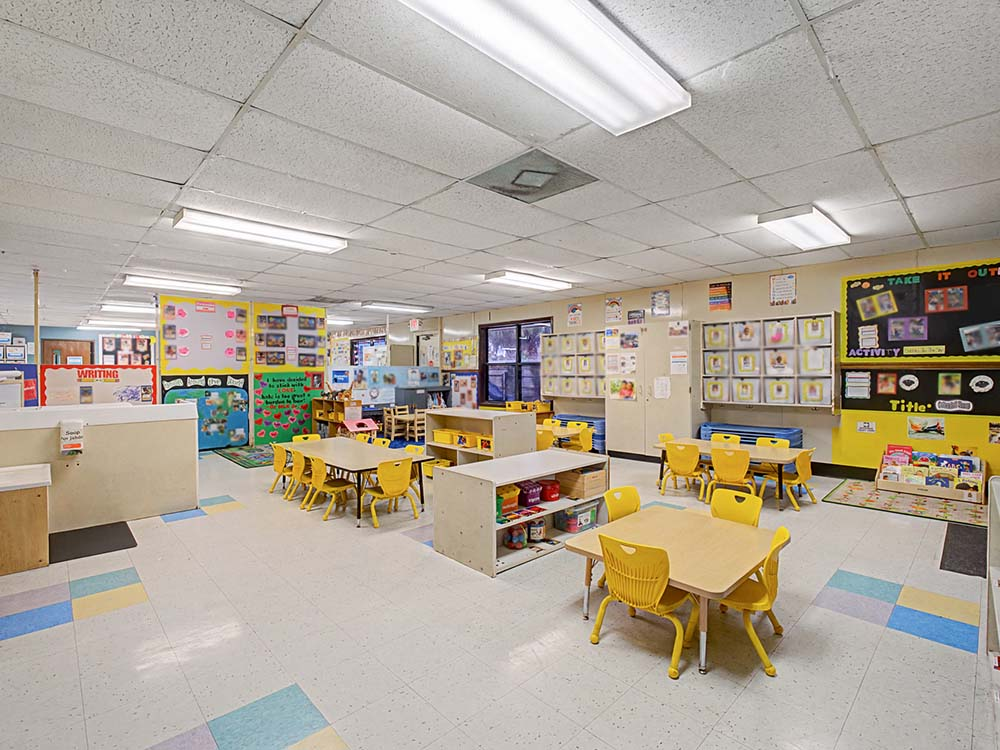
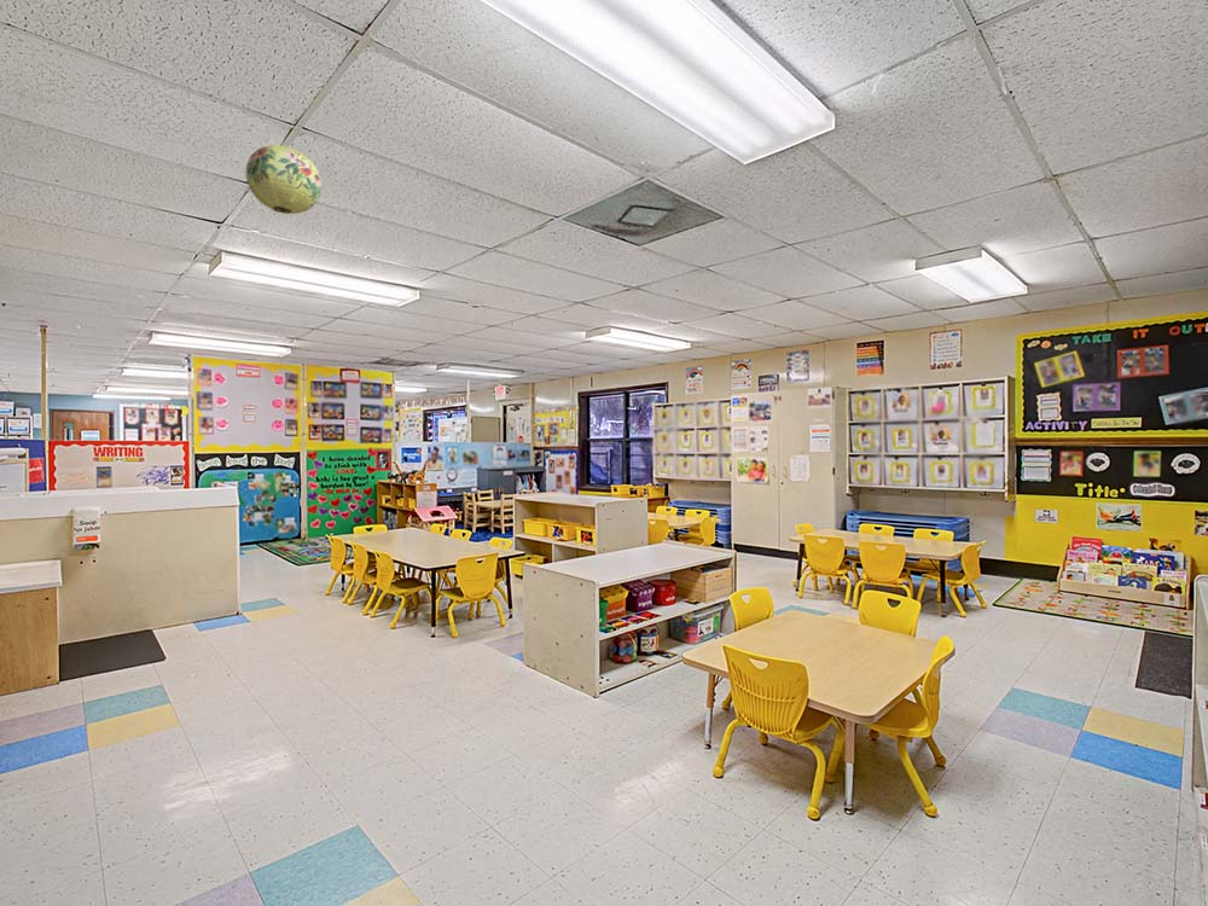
+ paper lantern [244,144,323,215]
